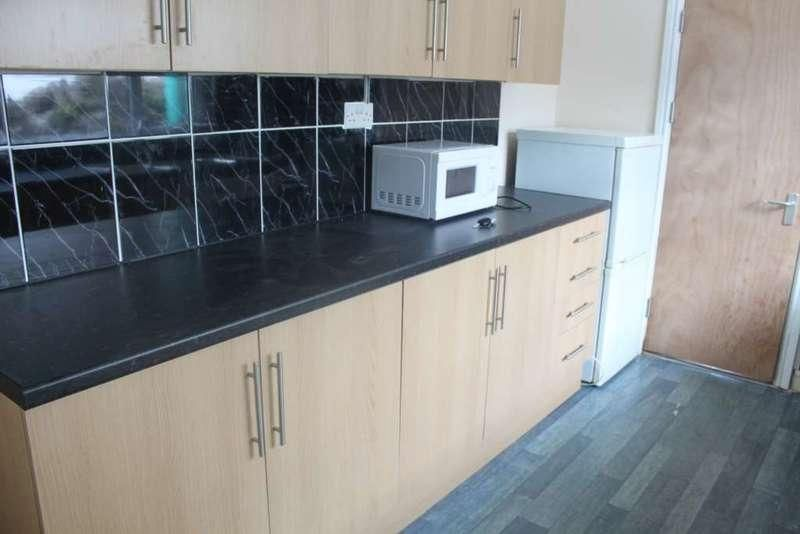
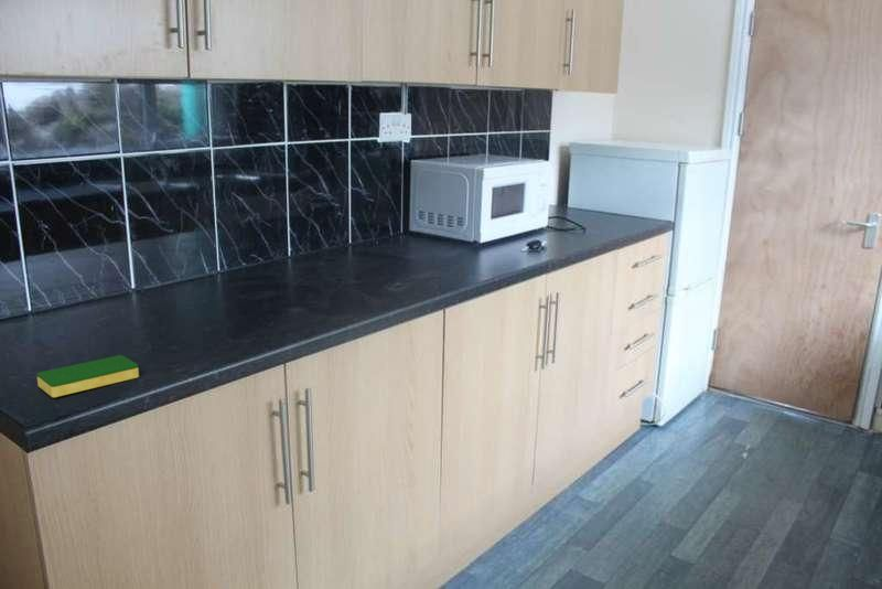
+ dish sponge [35,354,140,398]
